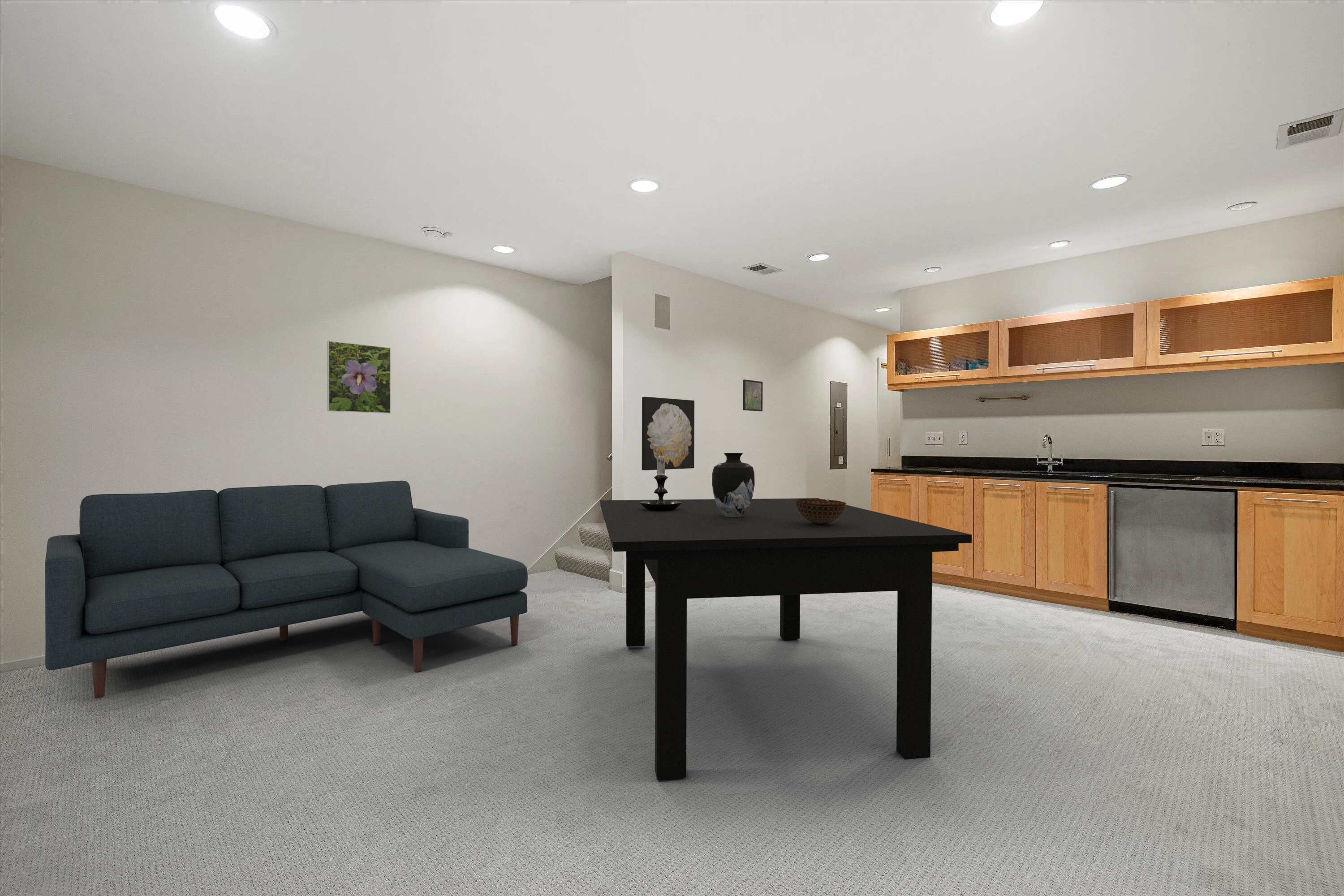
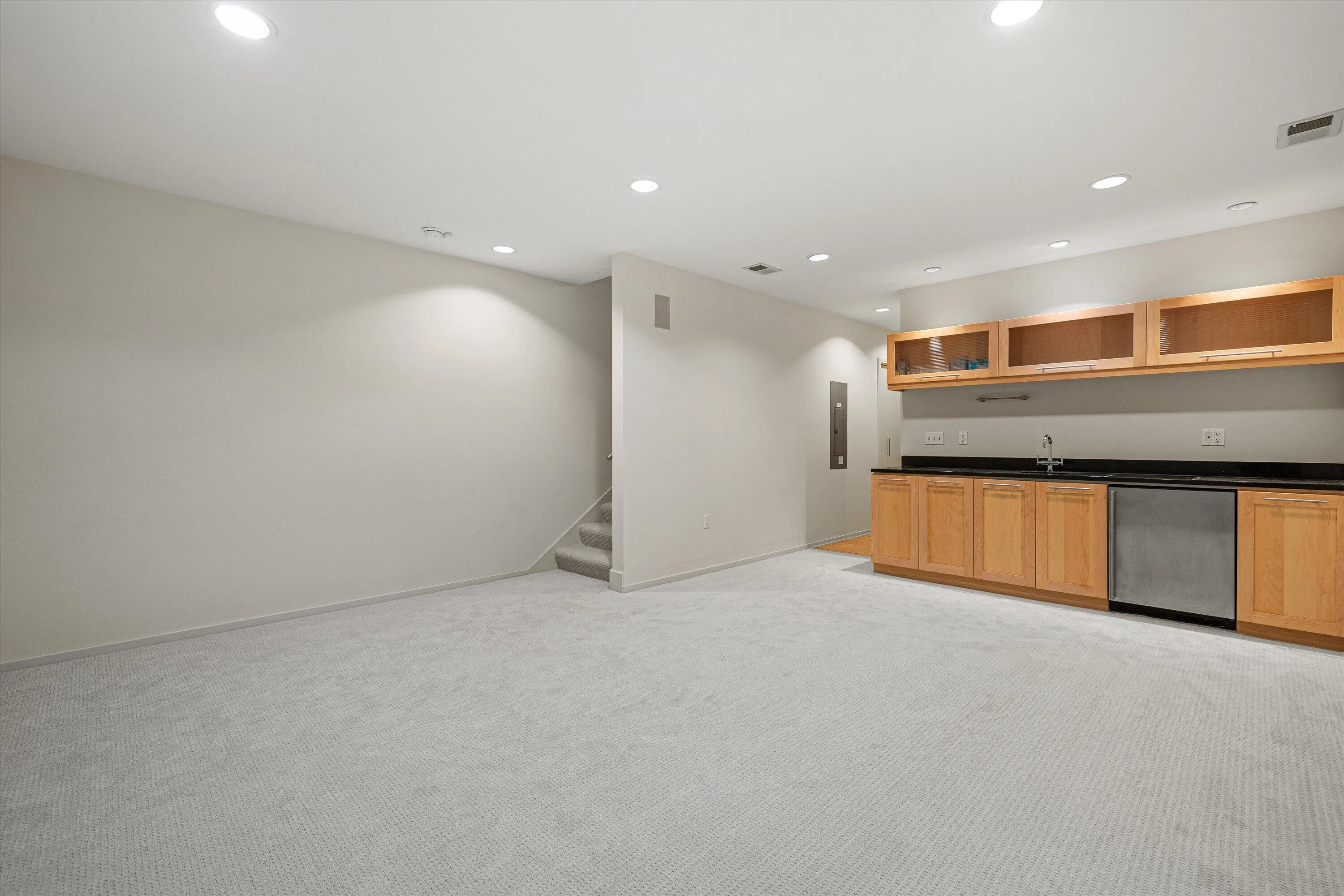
- dining table [599,498,972,780]
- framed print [327,340,391,414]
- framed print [742,379,763,412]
- candle holder [640,452,681,511]
- sofa [45,480,528,699]
- vase [711,452,755,517]
- wall art [642,396,695,471]
- bowl [796,499,846,524]
